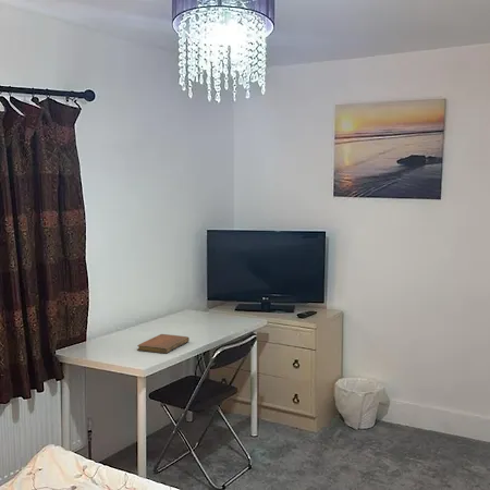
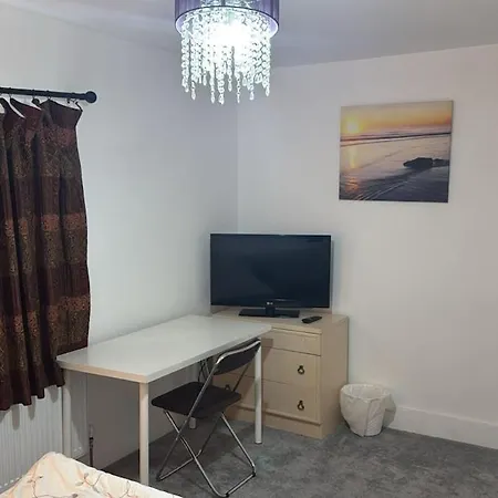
- notebook [136,333,191,355]
